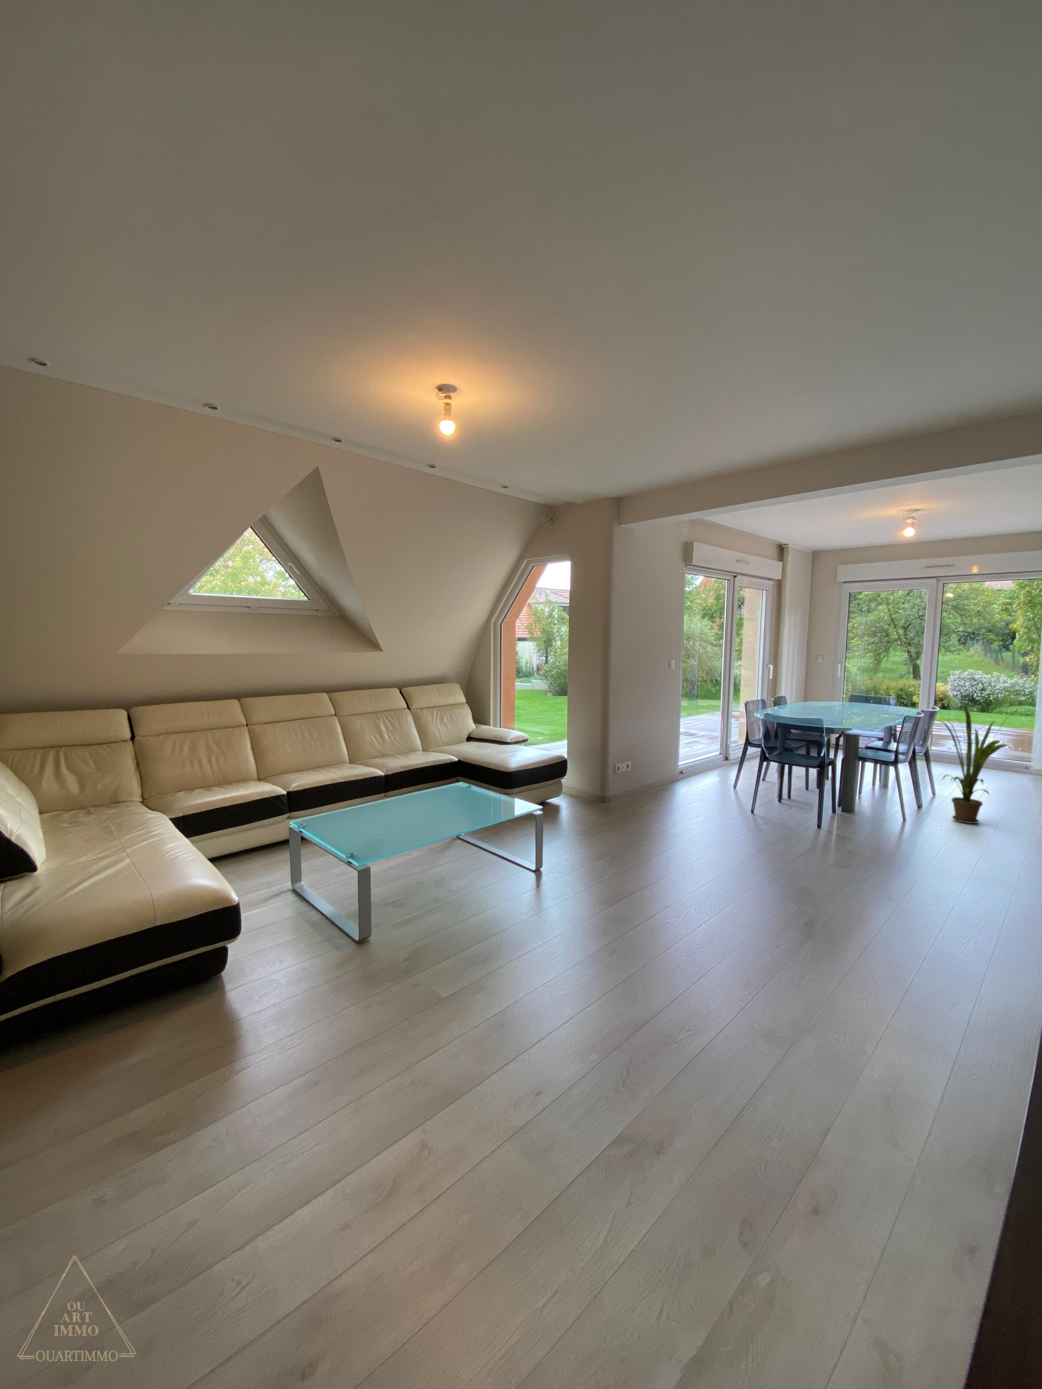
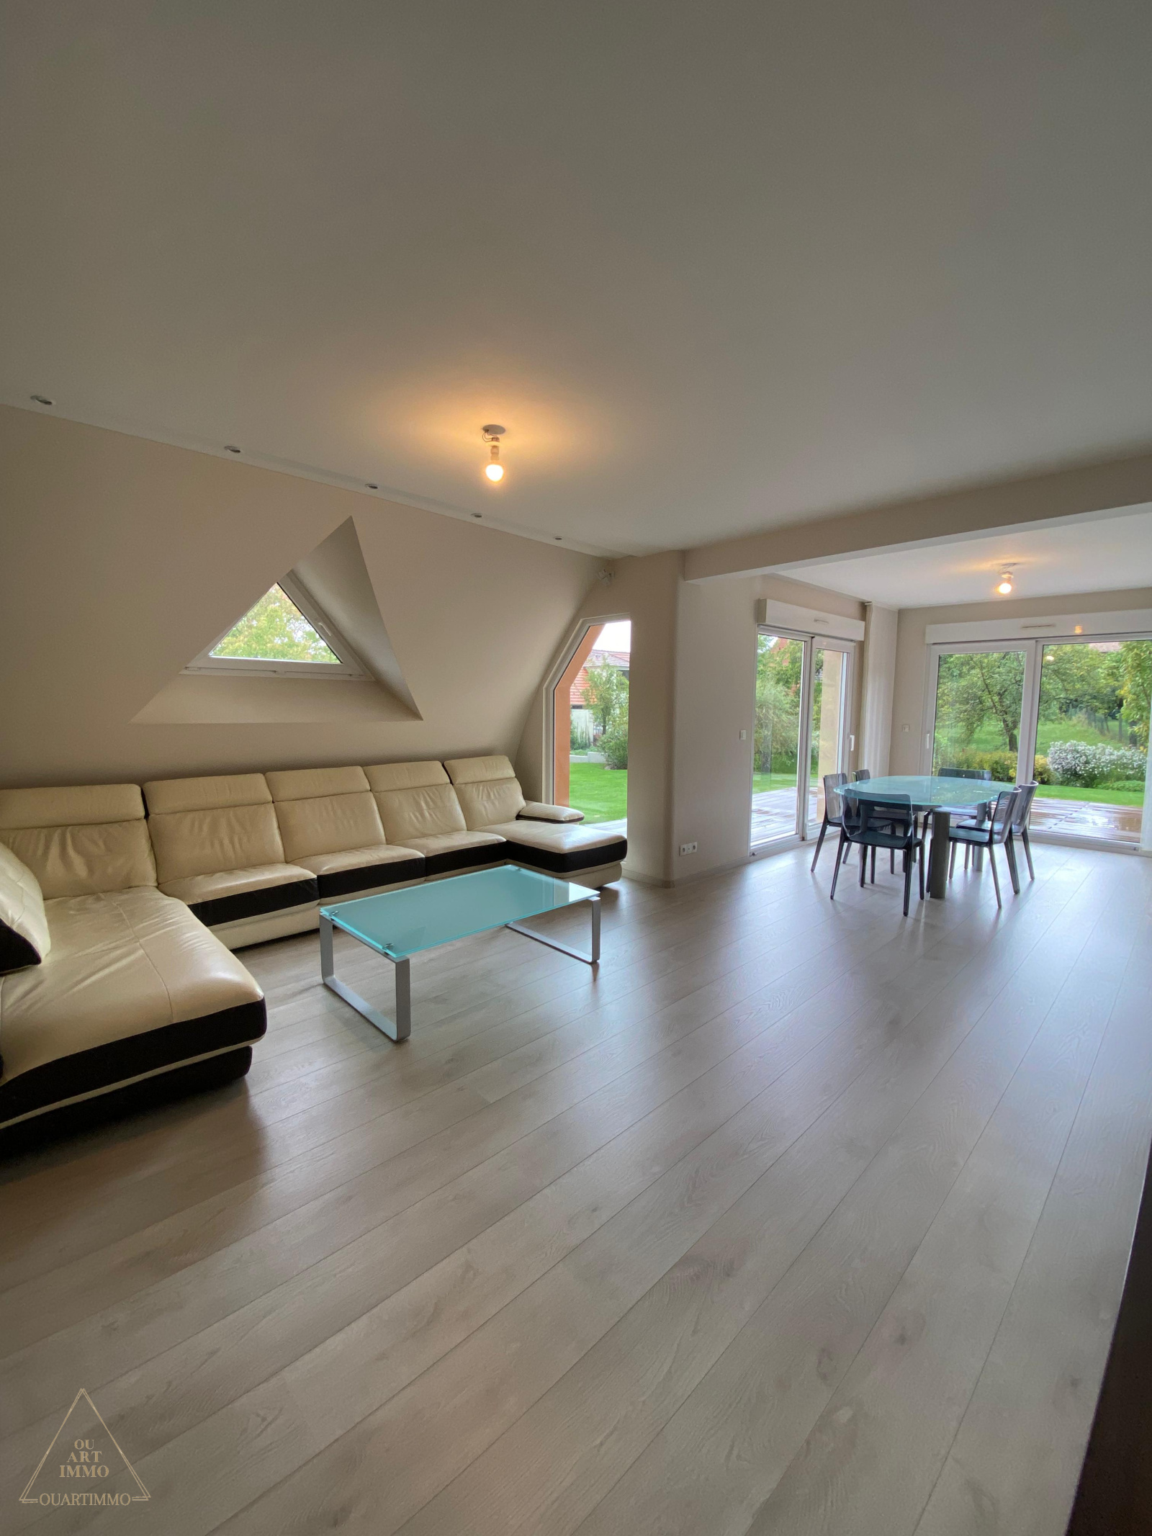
- house plant [931,703,1018,824]
